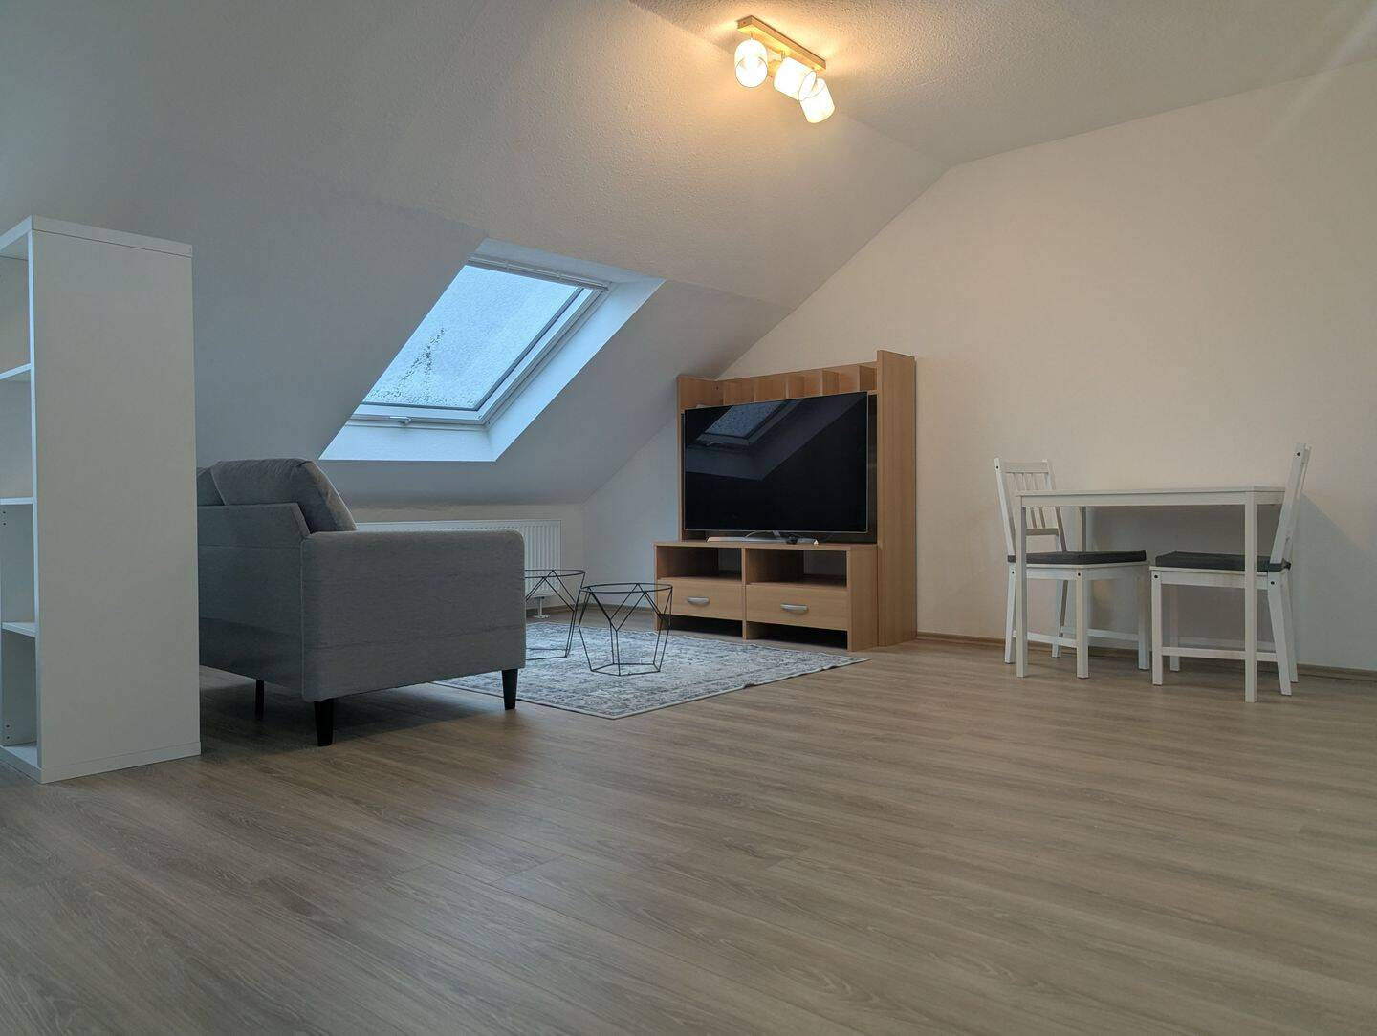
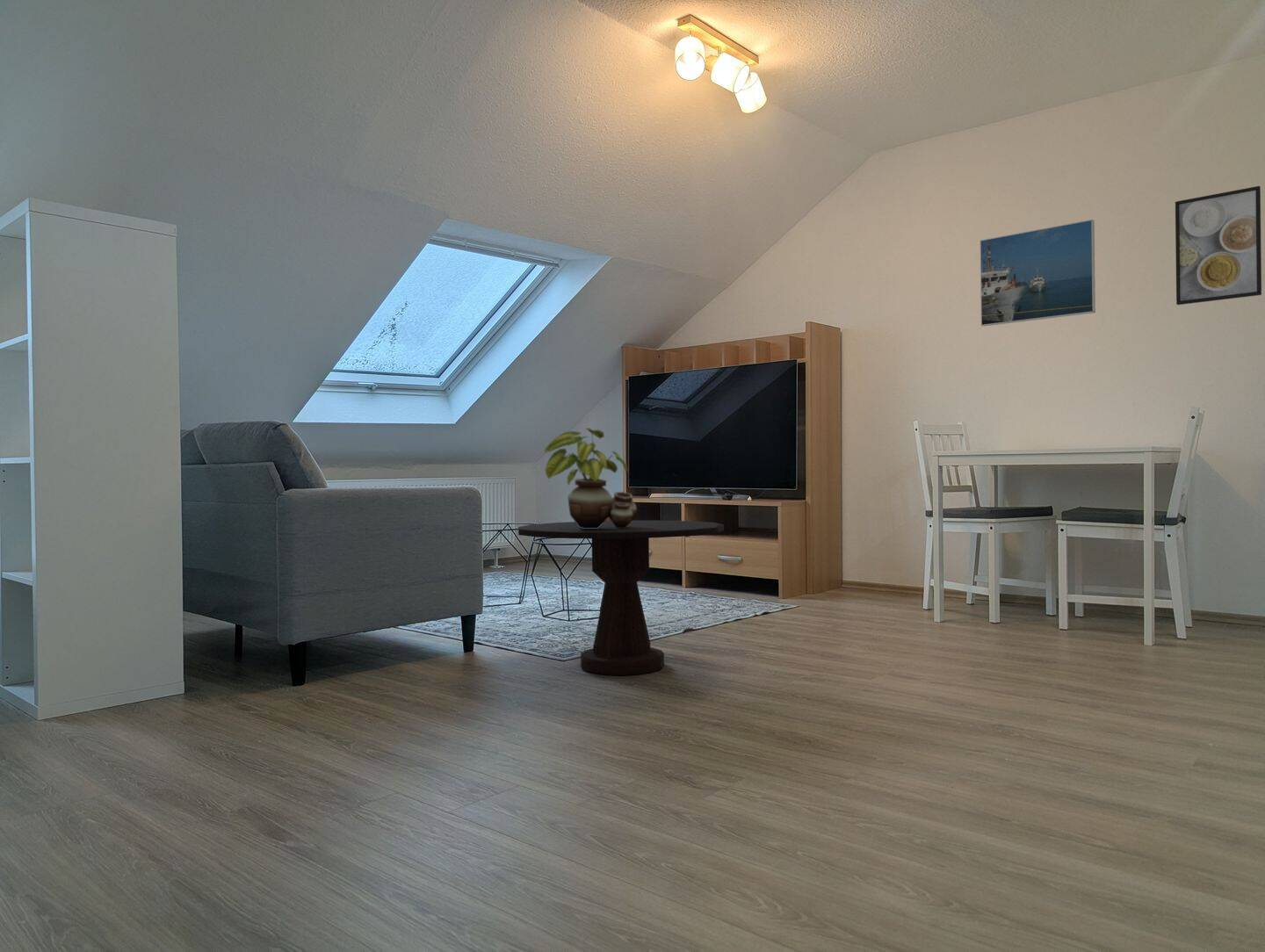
+ potted plant [544,427,638,529]
+ side table [517,520,725,676]
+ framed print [979,219,1096,327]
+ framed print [1175,185,1262,306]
